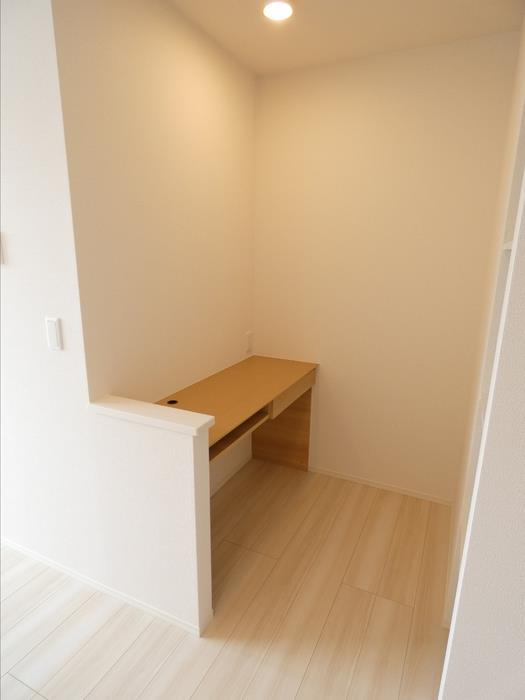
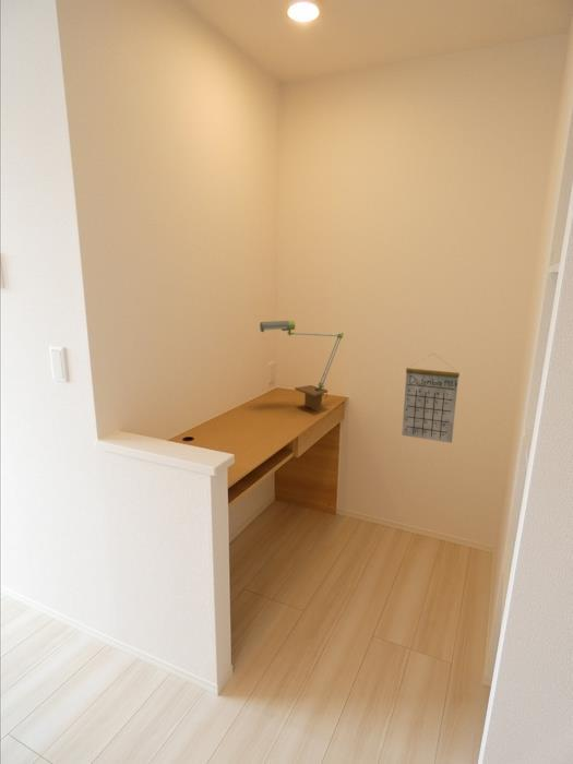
+ calendar [401,353,461,444]
+ desk lamp [259,320,345,410]
